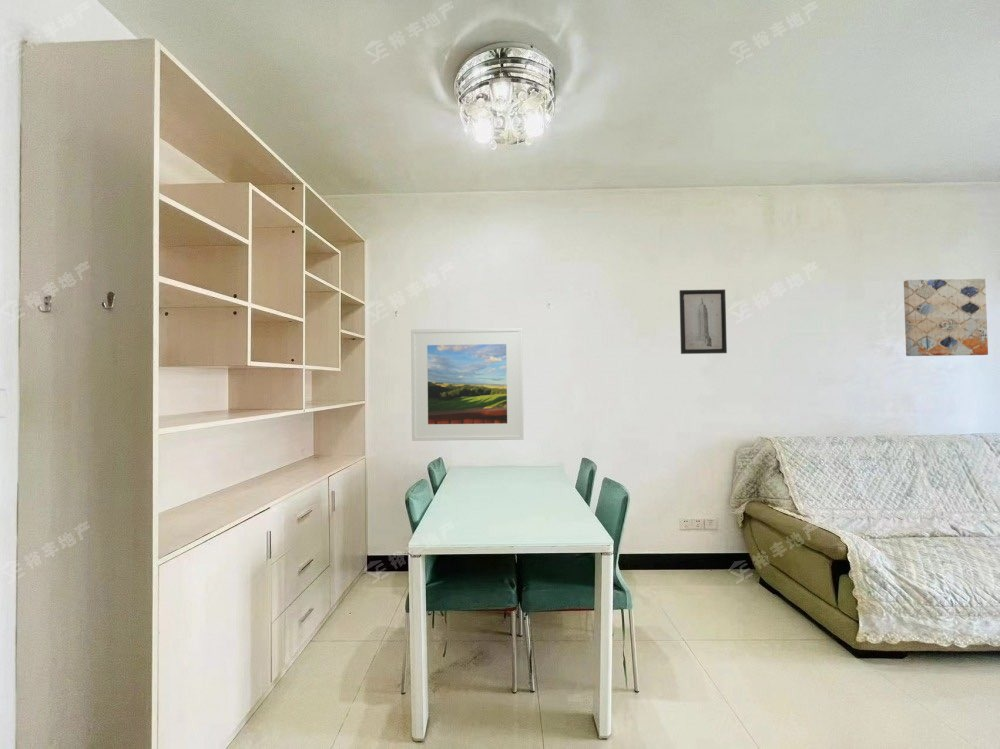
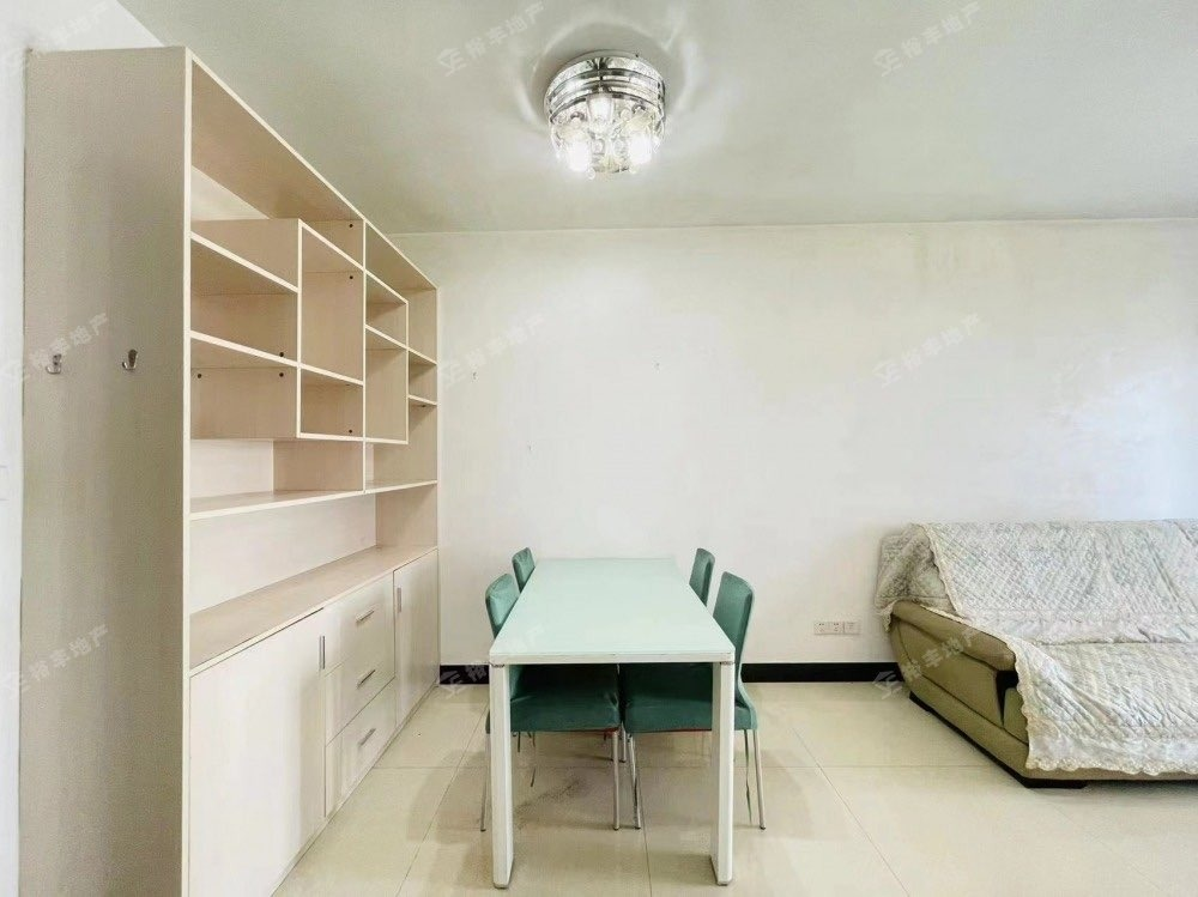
- wall art [678,288,728,355]
- wall art [903,278,989,357]
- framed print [410,327,525,442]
